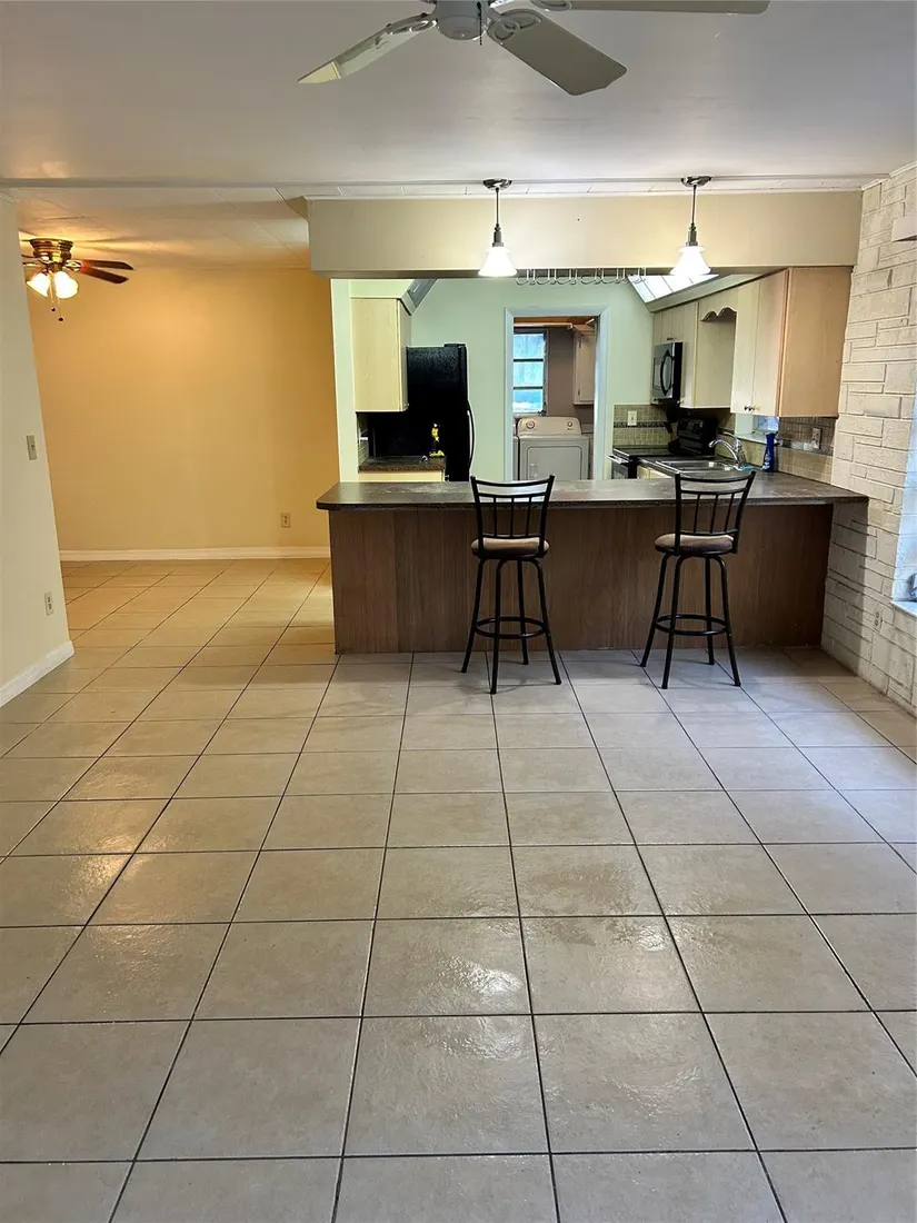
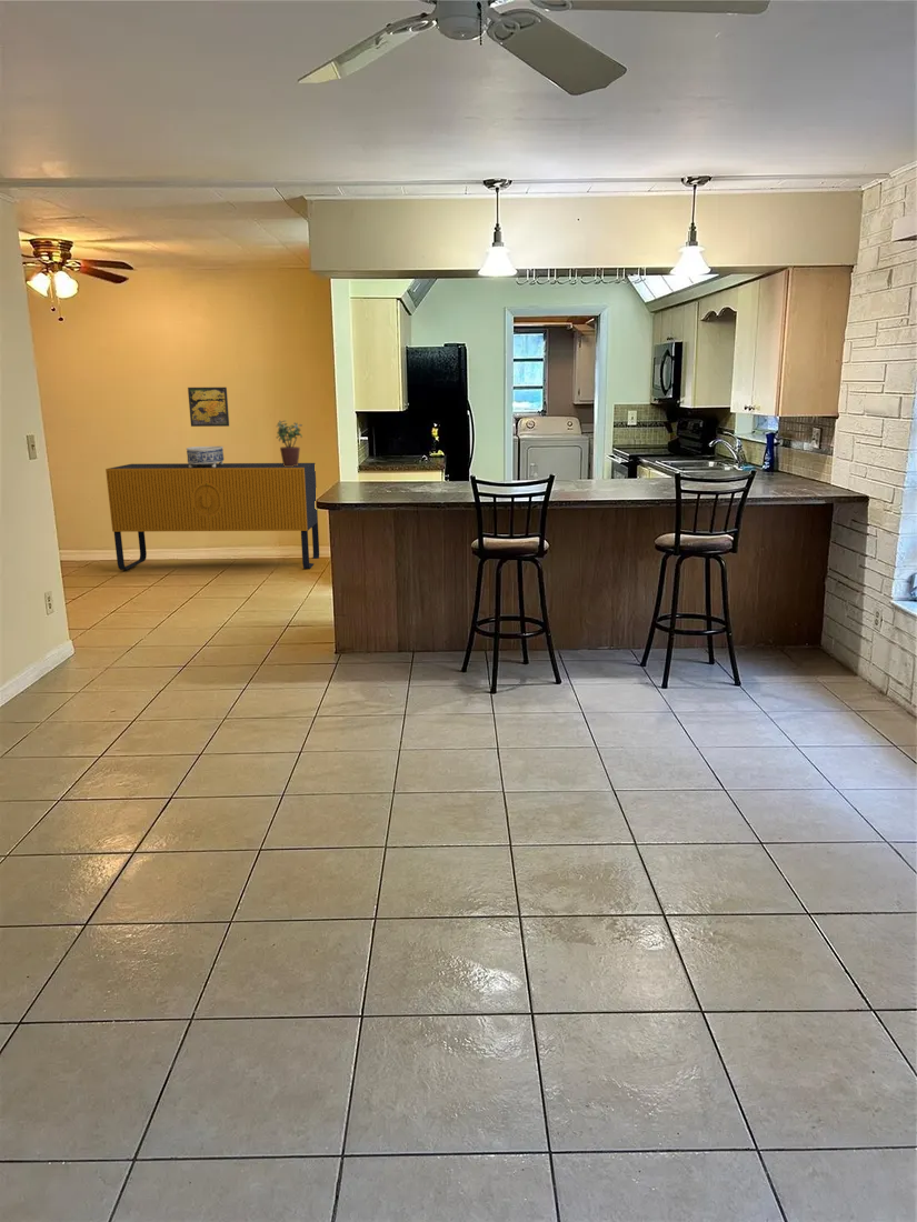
+ sideboard [104,462,320,571]
+ potted plant [276,419,303,467]
+ decorative bowl [186,445,225,468]
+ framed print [187,387,230,428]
